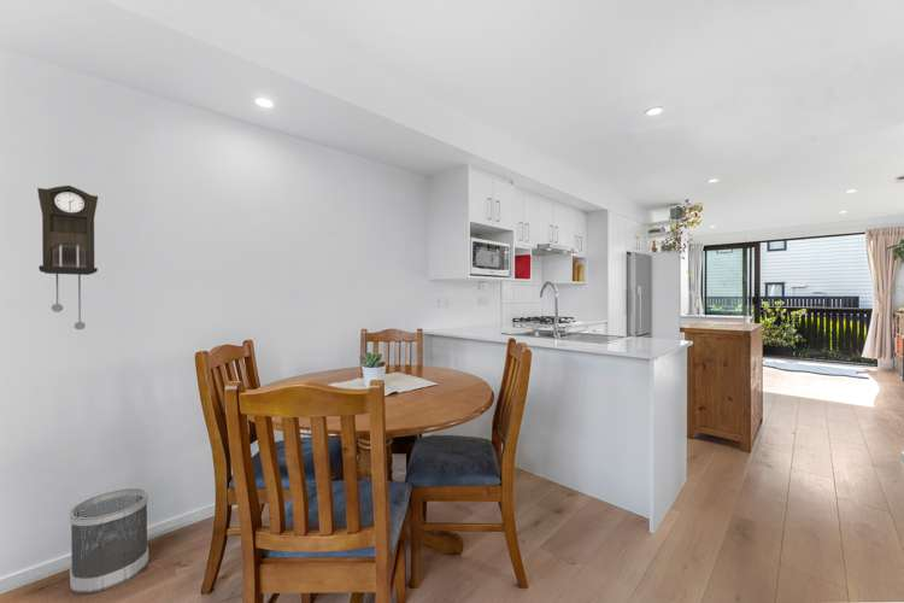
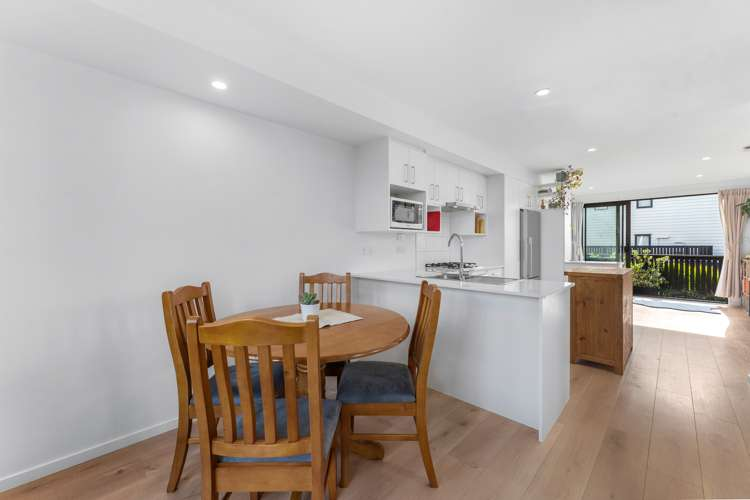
- pendulum clock [36,185,99,330]
- wastebasket [69,487,149,595]
